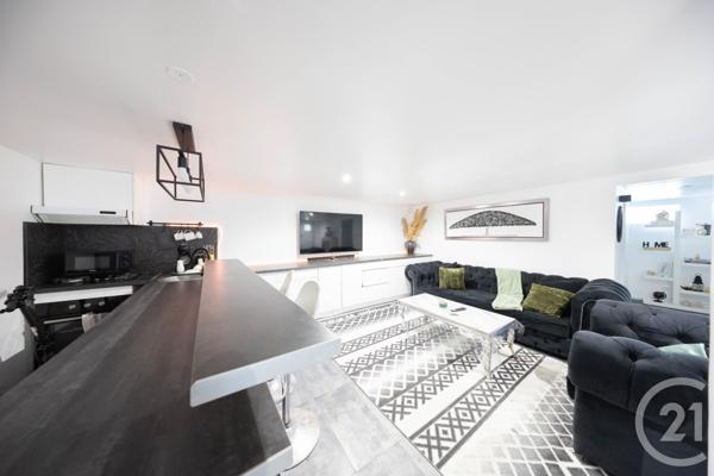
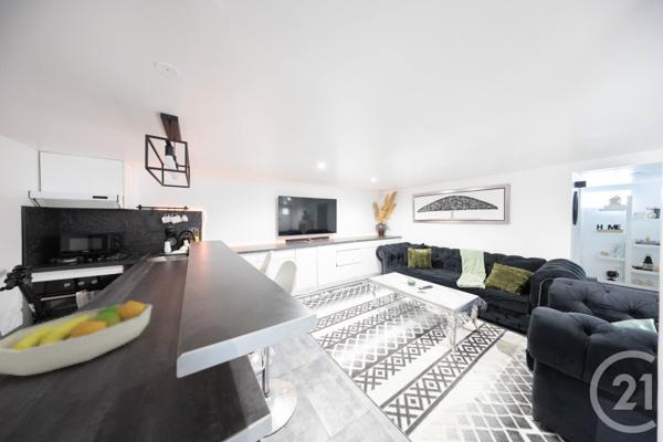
+ fruit bowl [0,299,154,377]
